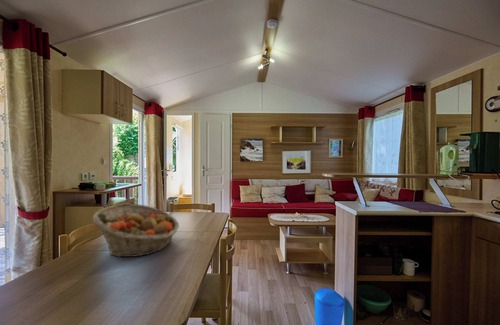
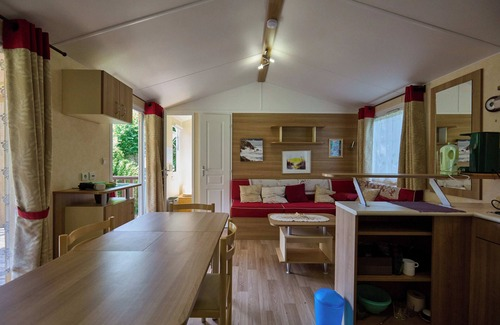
- fruit basket [92,203,180,258]
